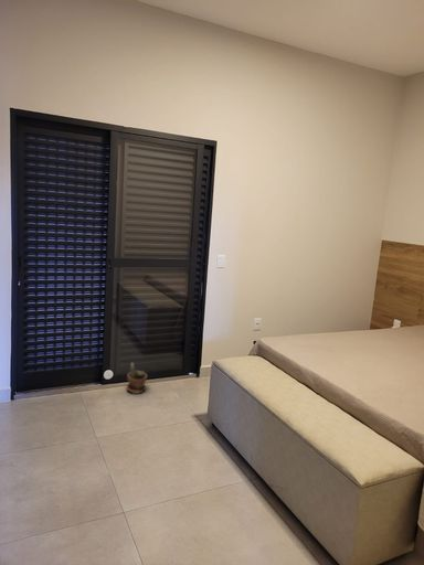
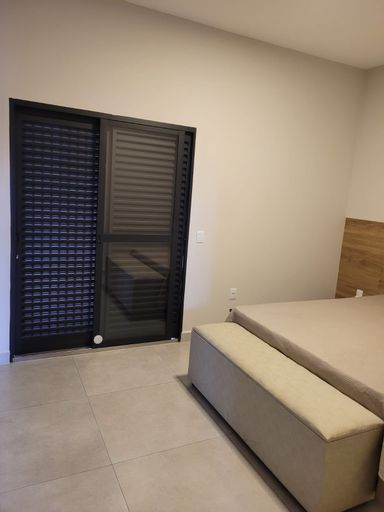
- potted plant [125,362,148,395]
